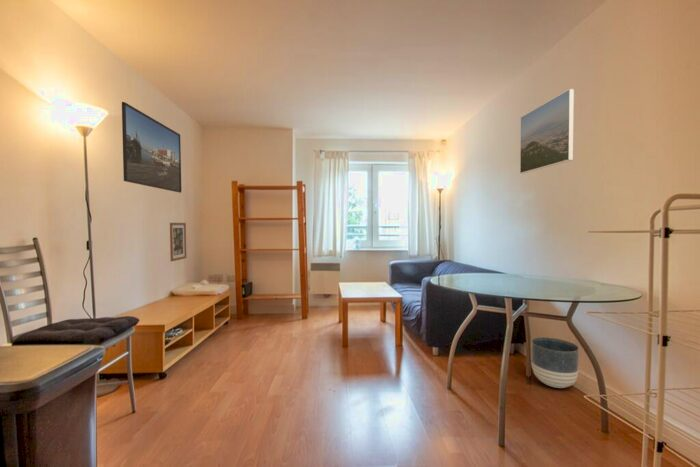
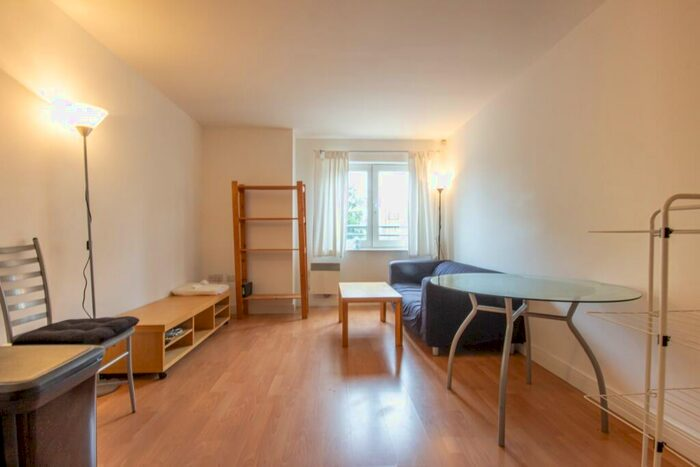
- planter [530,336,580,389]
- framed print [519,88,575,174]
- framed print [121,101,182,194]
- wall art [169,222,187,262]
